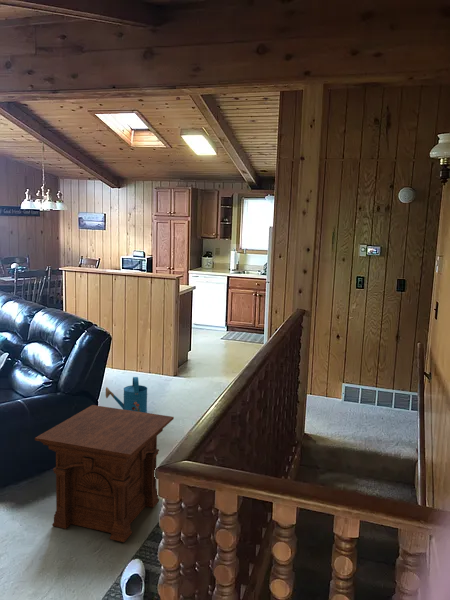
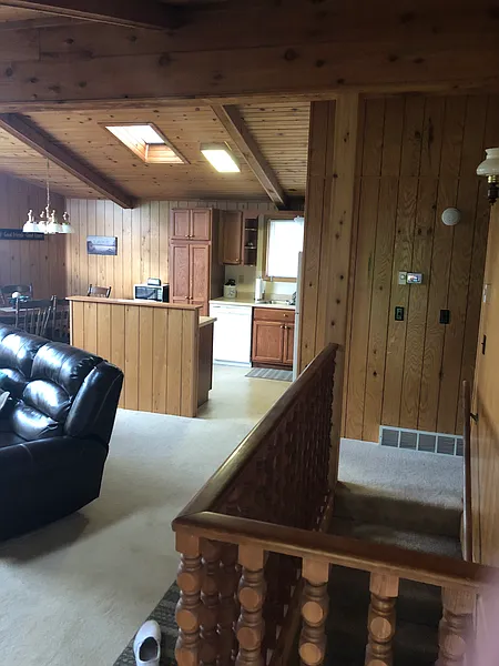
- side table [34,404,175,543]
- watering can [105,376,148,413]
